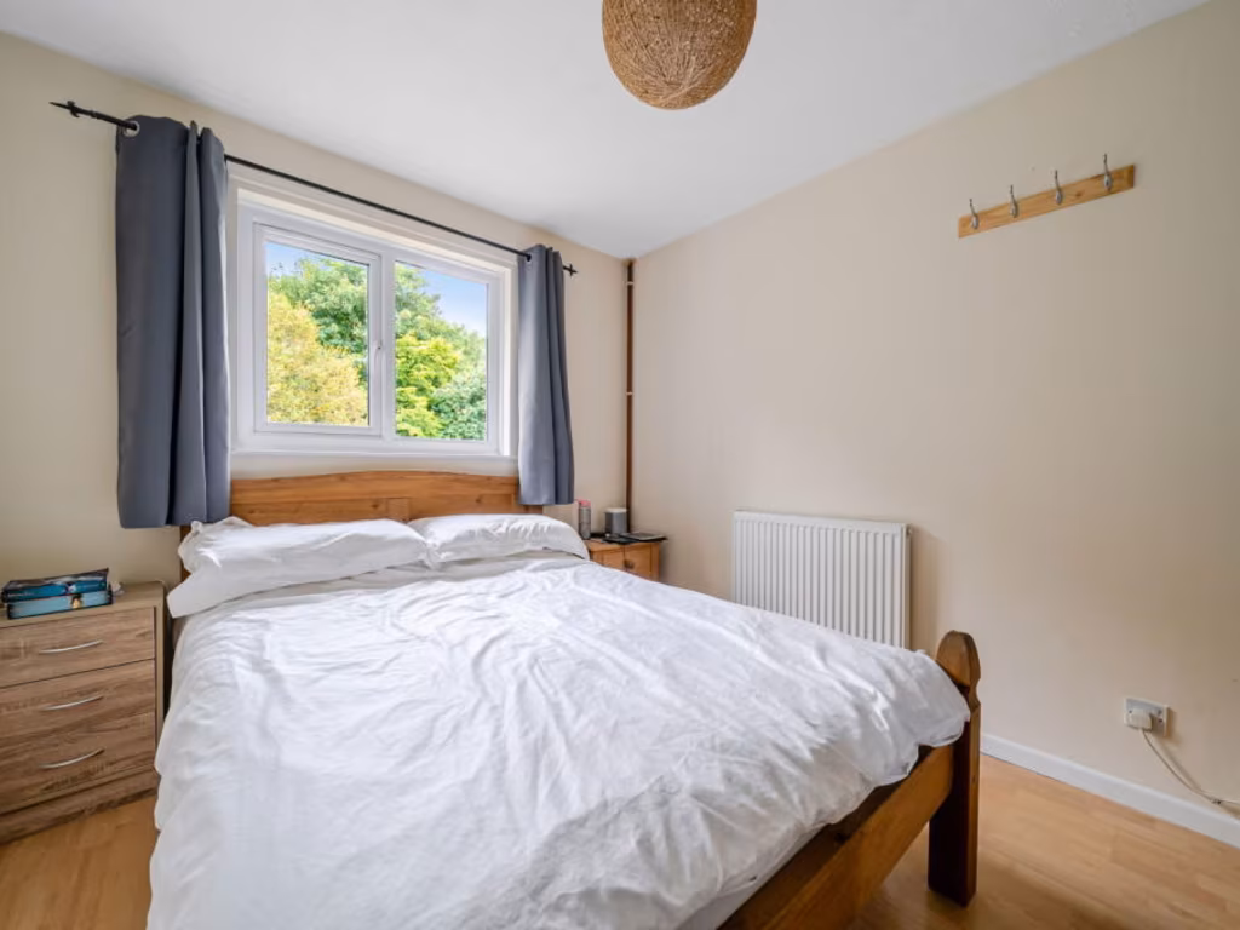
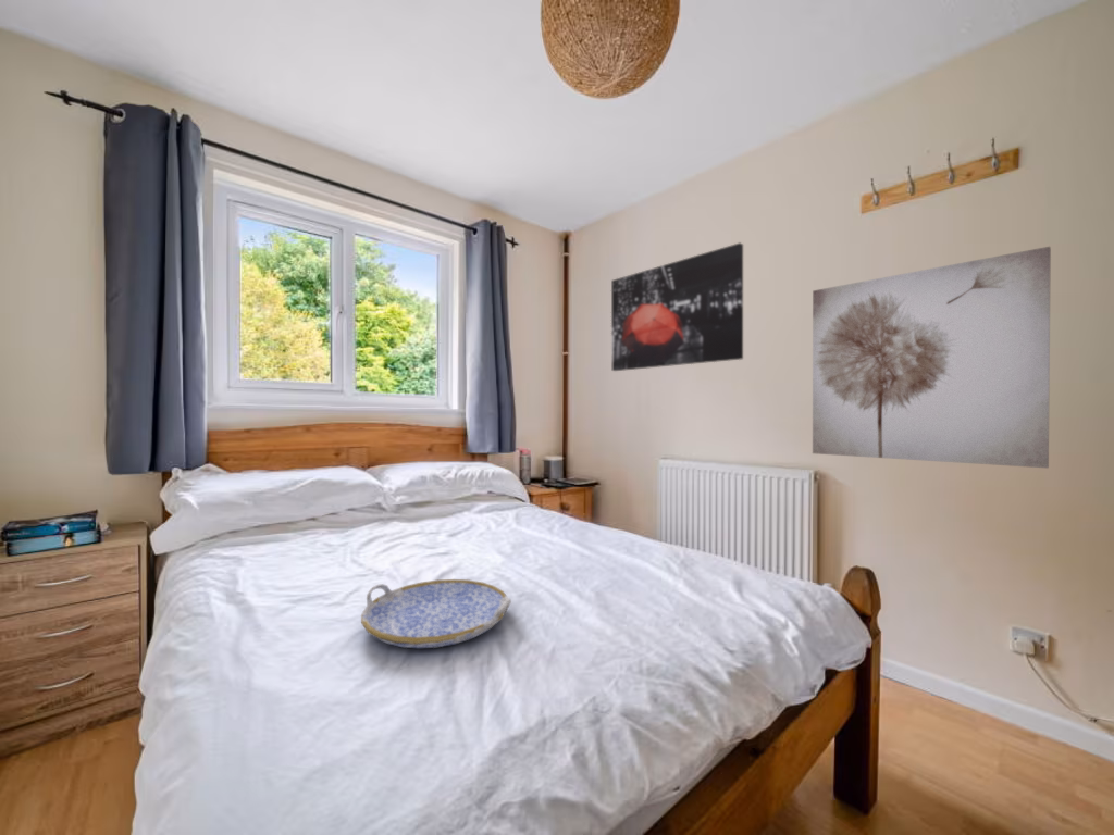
+ wall art [610,241,744,372]
+ wall art [812,246,1052,470]
+ serving tray [360,578,512,649]
